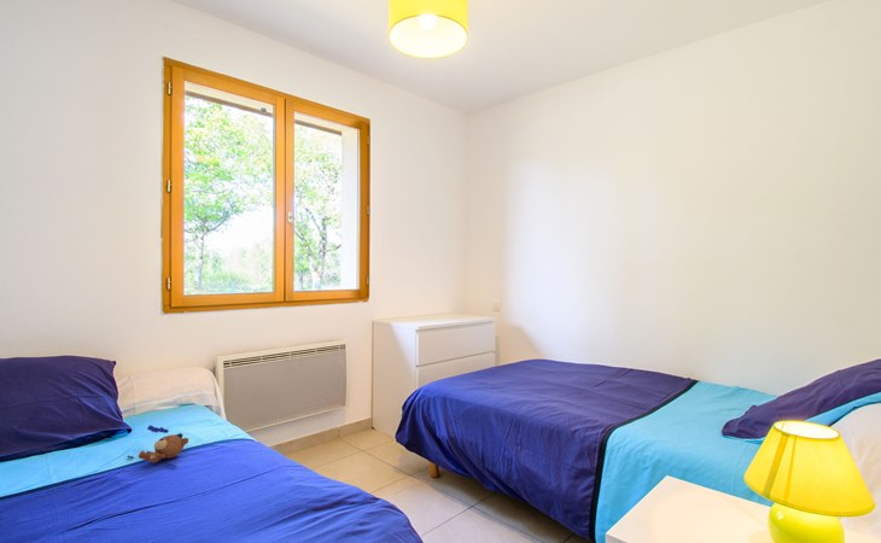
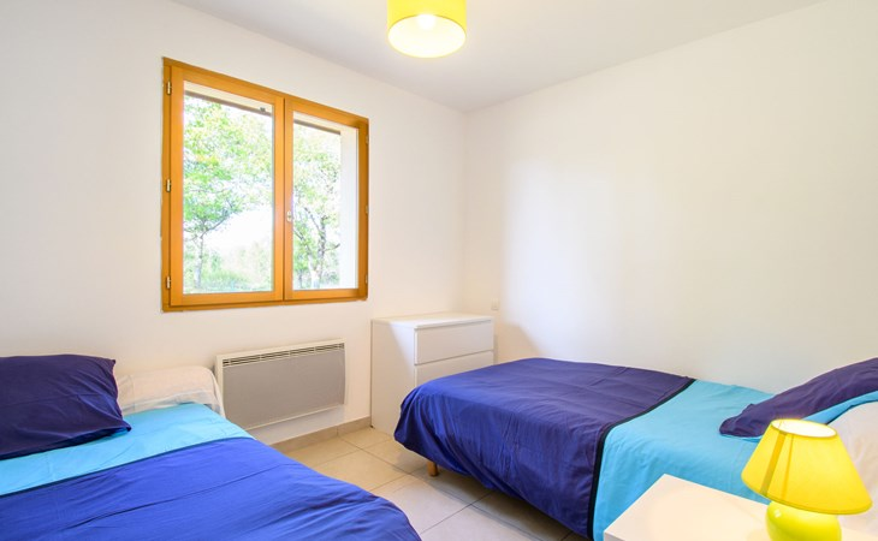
- teddy bear [127,424,189,468]
